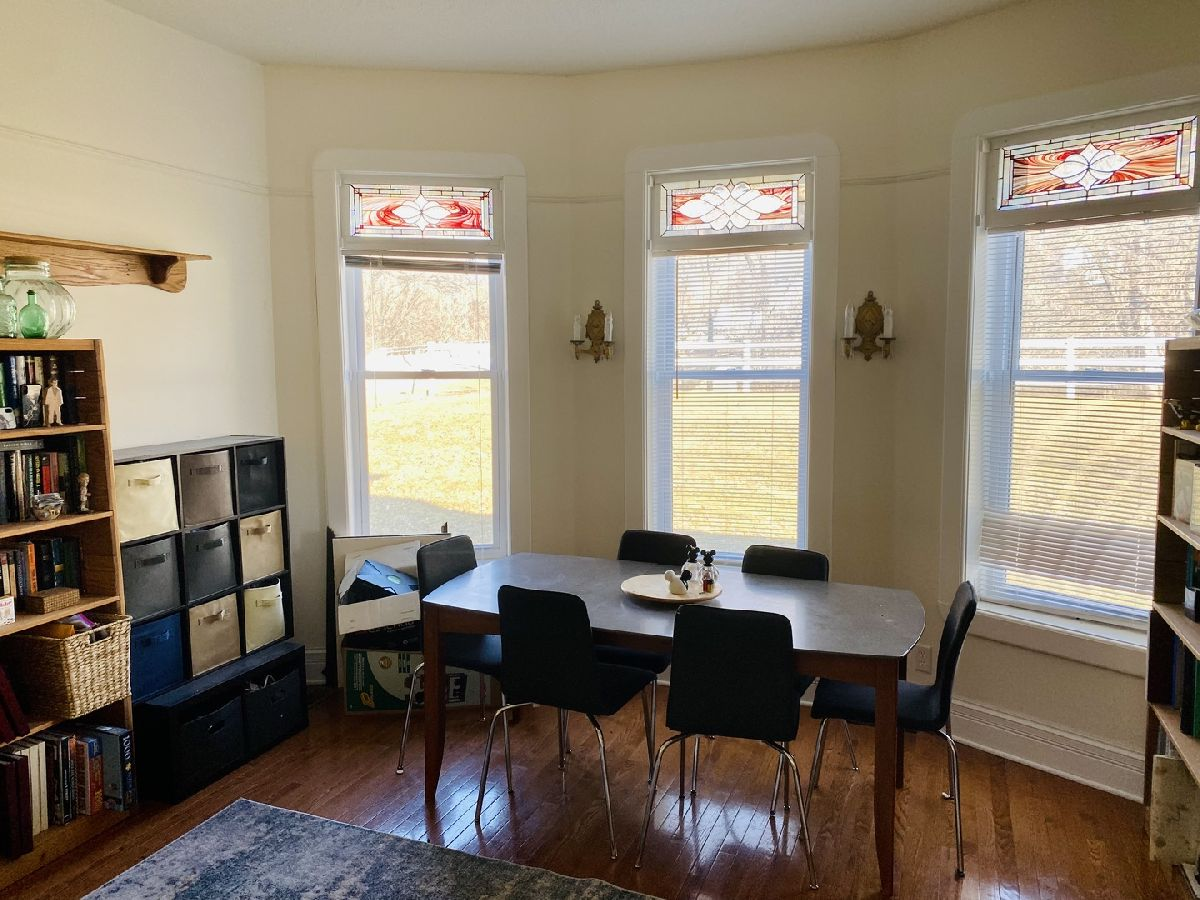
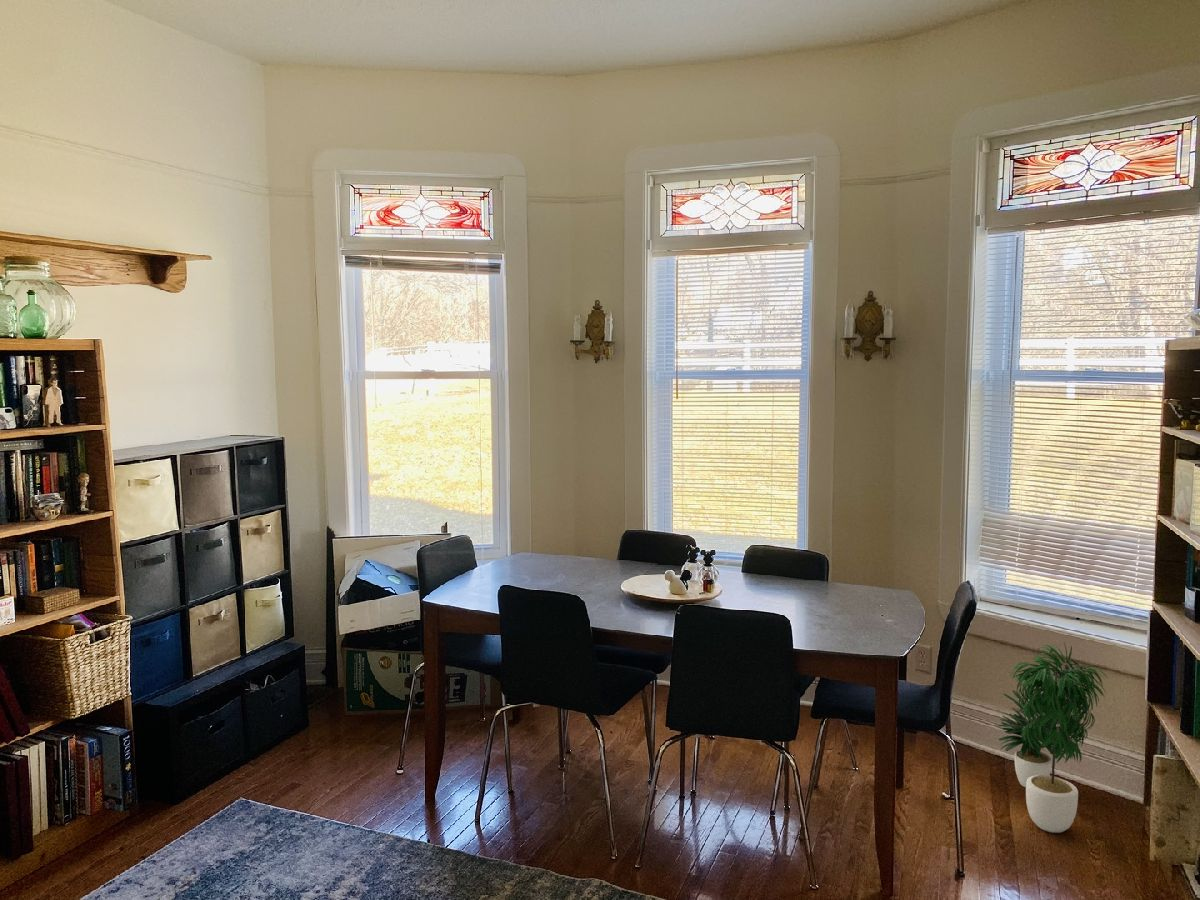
+ potted plant [997,641,1109,834]
